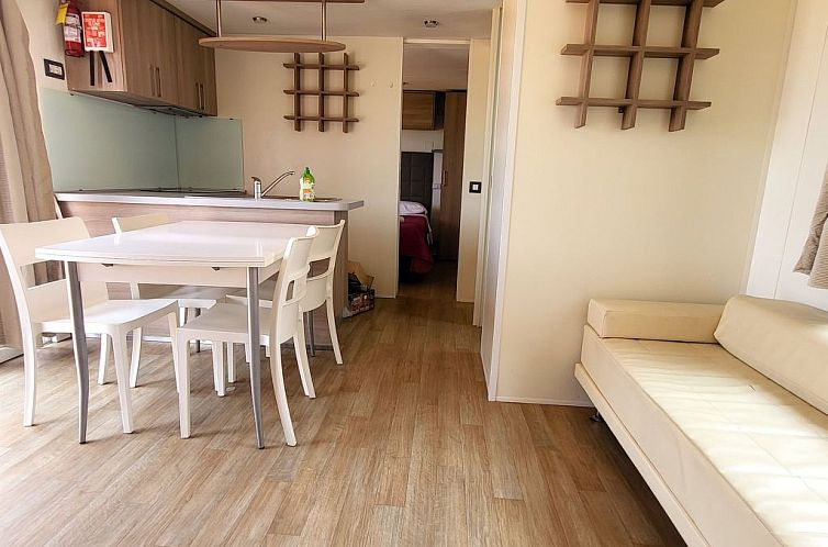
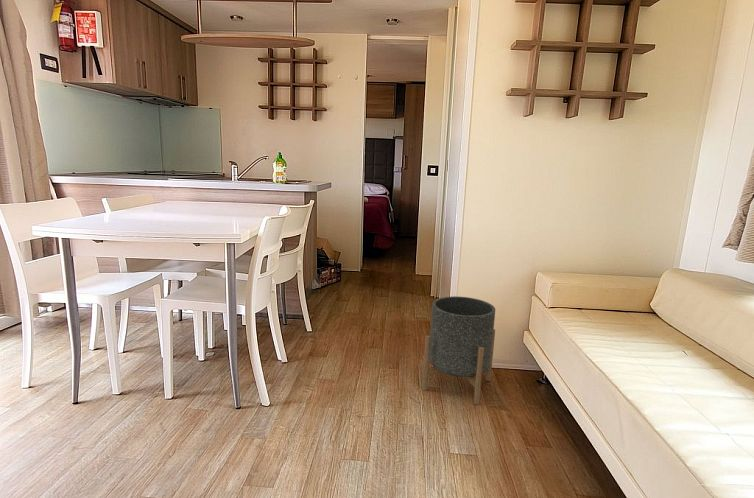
+ planter [421,295,496,406]
